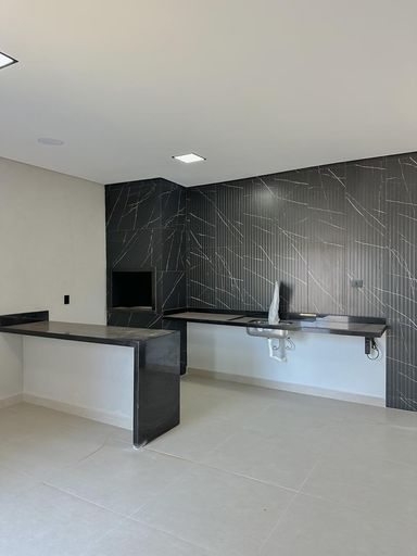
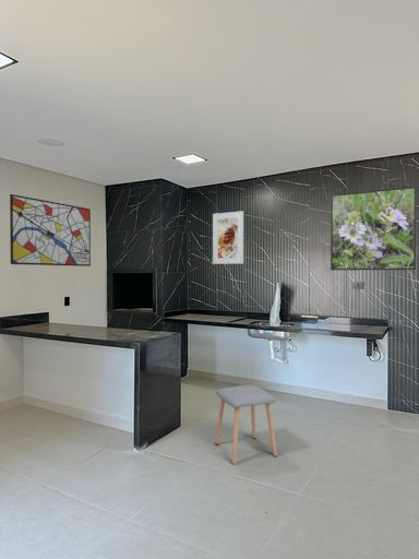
+ wall art [9,193,92,267]
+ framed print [212,211,244,265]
+ stool [214,384,278,466]
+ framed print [330,186,418,271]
